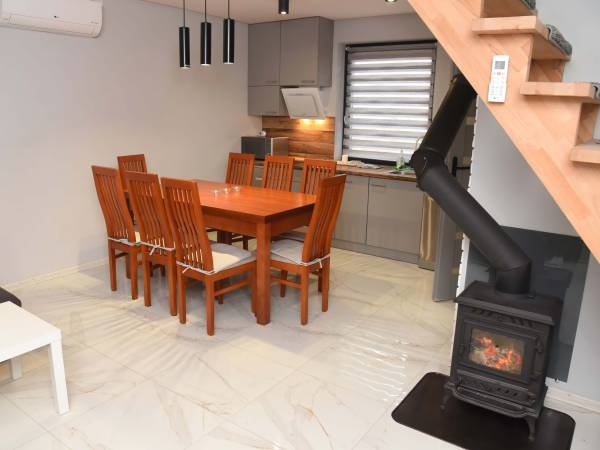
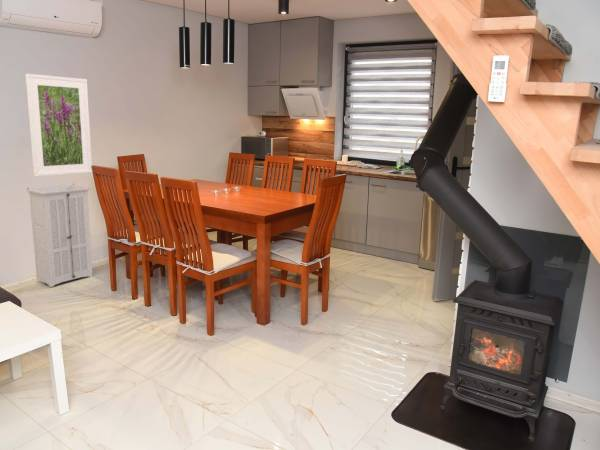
+ storage cabinet [25,184,93,288]
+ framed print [24,73,93,177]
